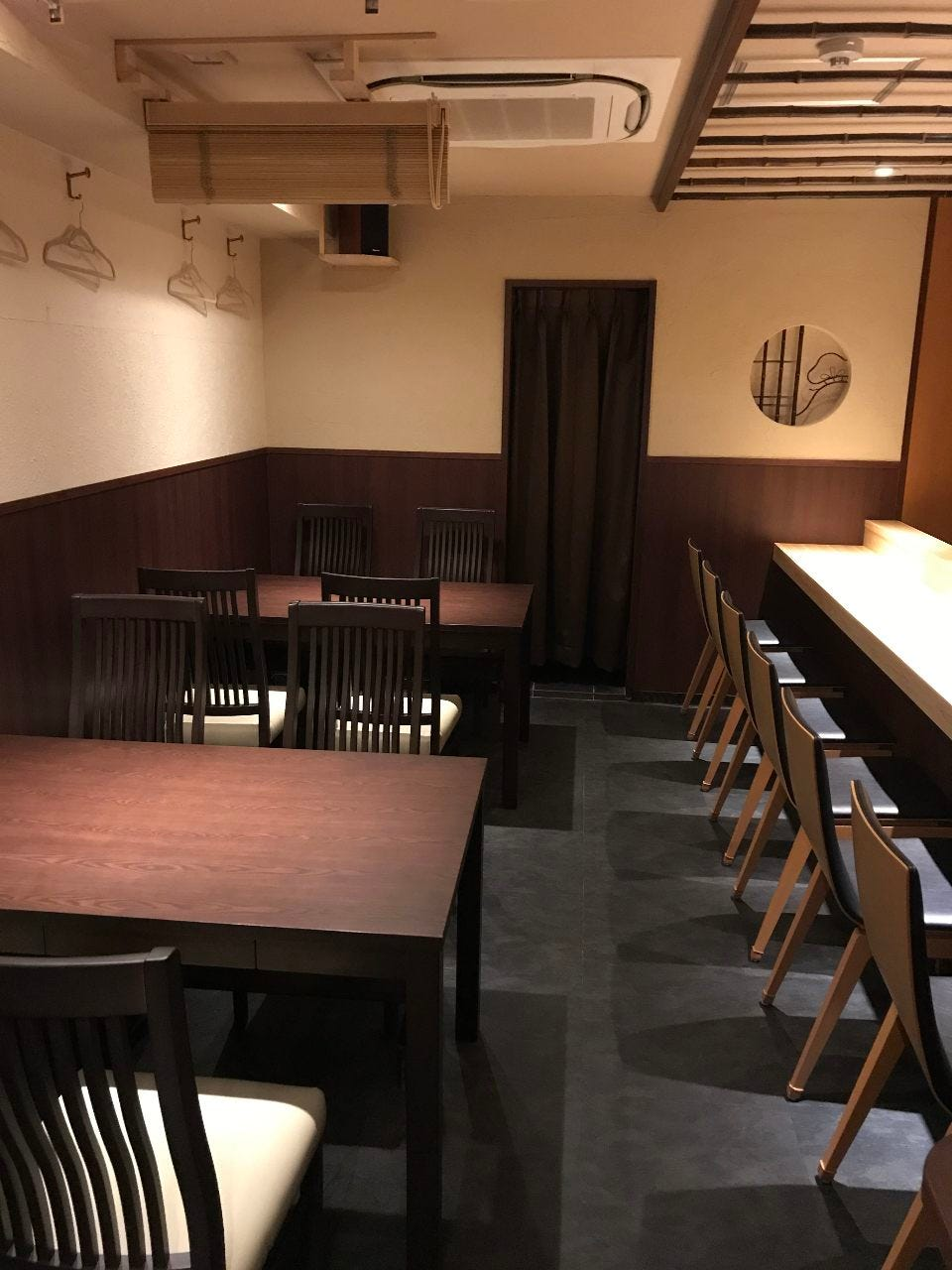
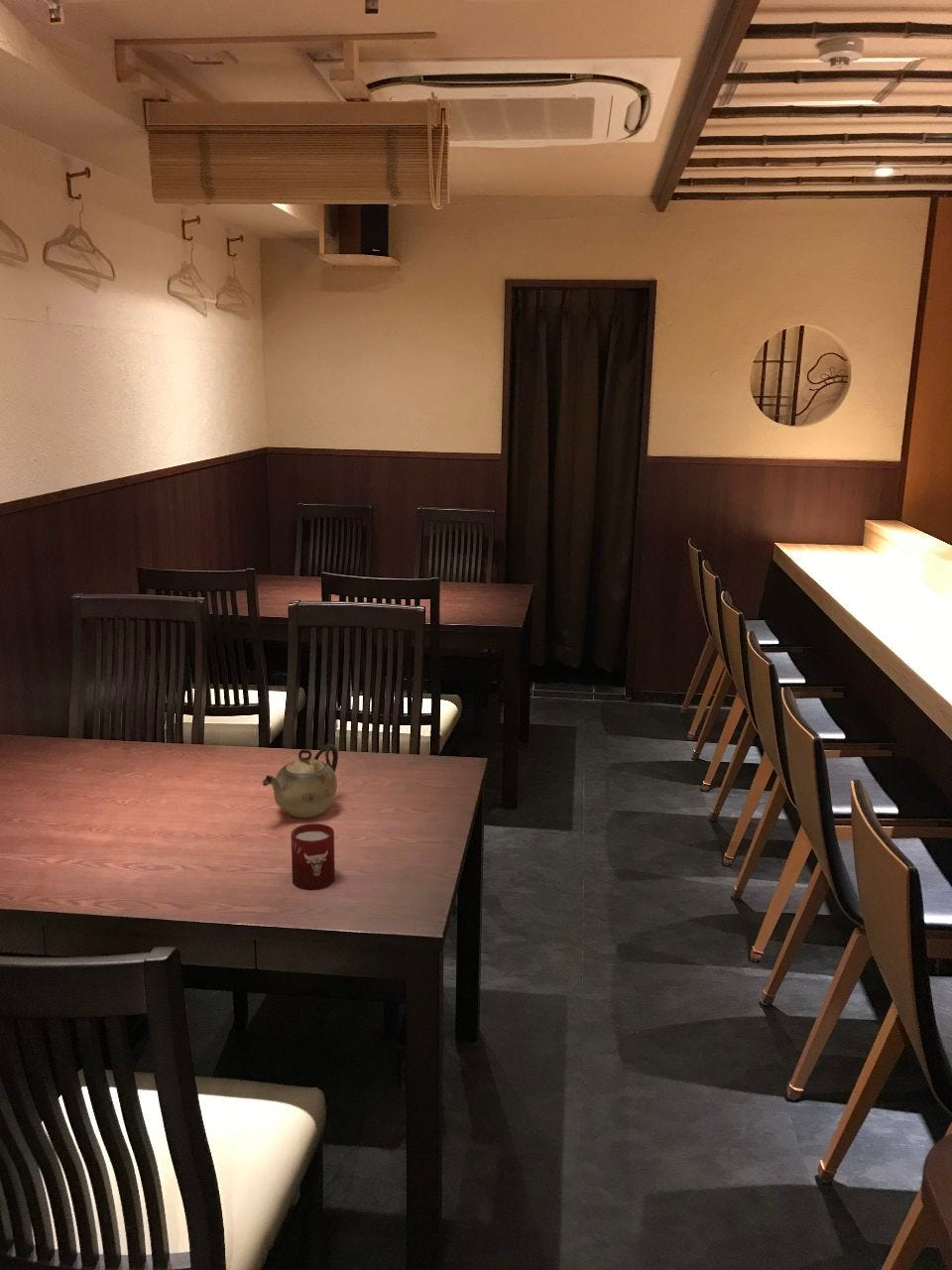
+ teapot [262,743,339,819]
+ cup [291,823,336,890]
